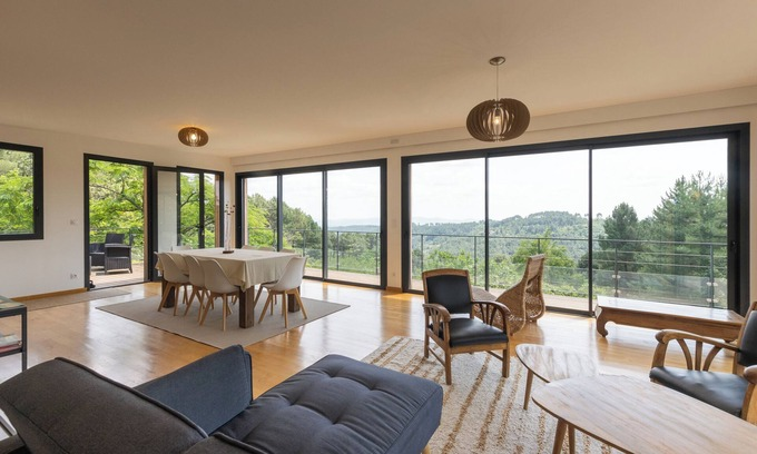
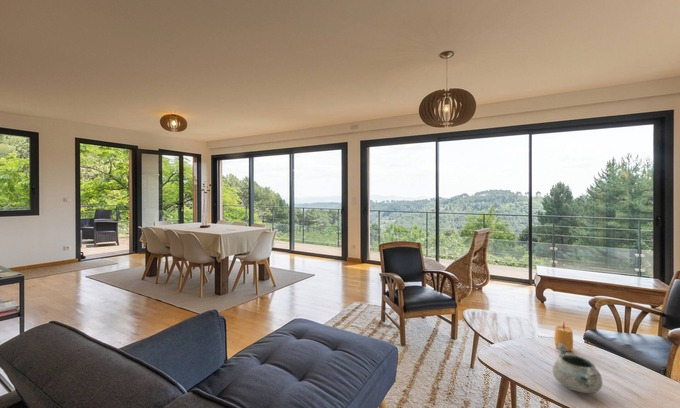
+ candle [553,322,574,352]
+ decorative bowl [552,343,603,394]
